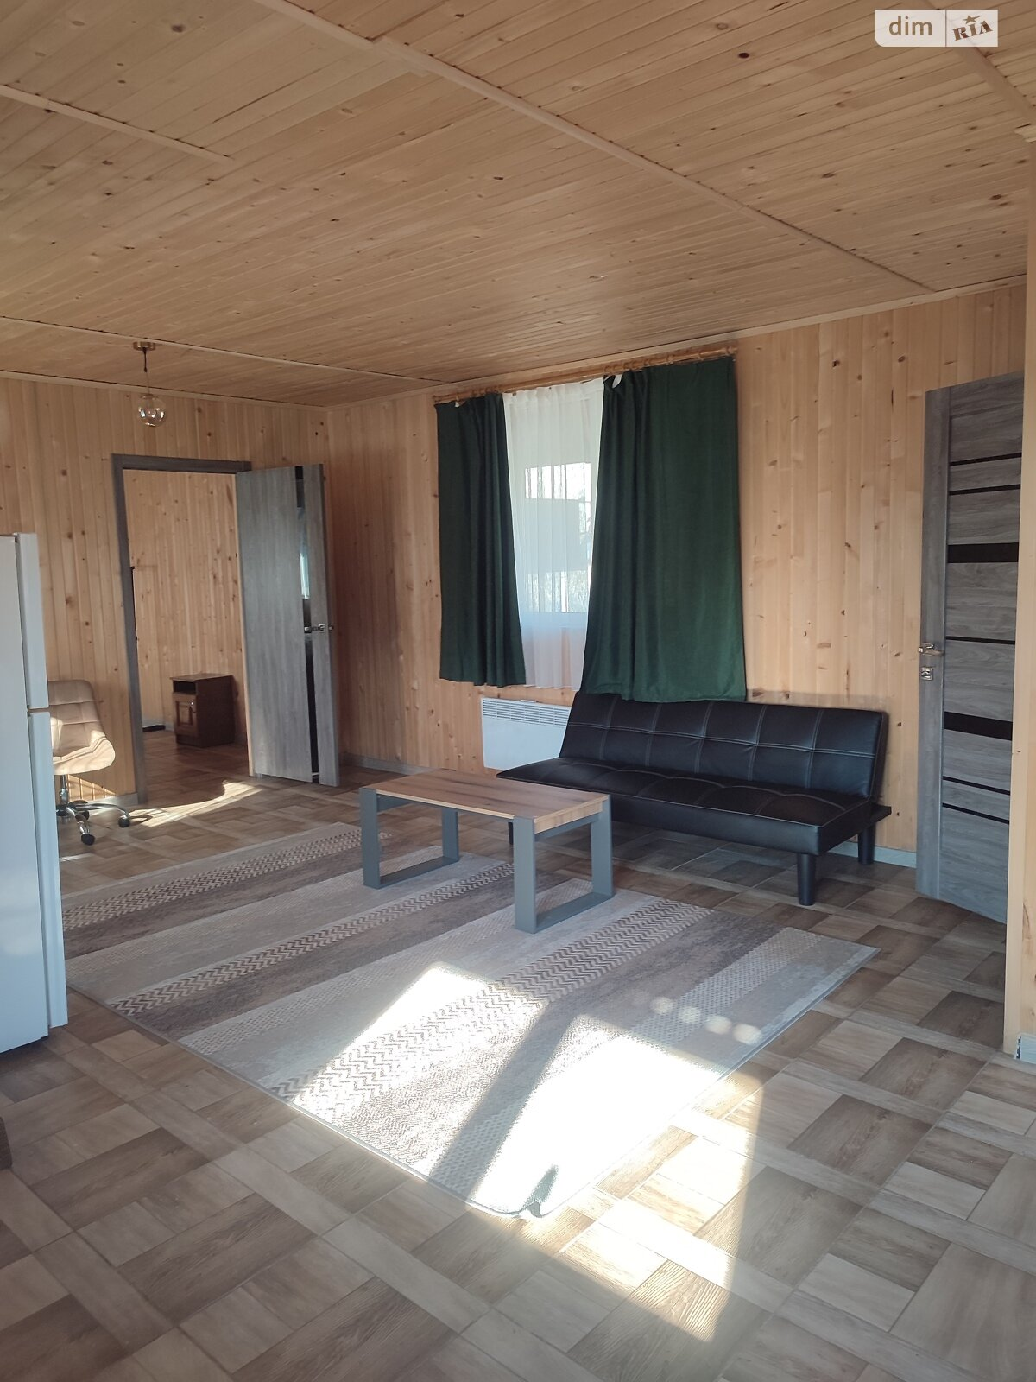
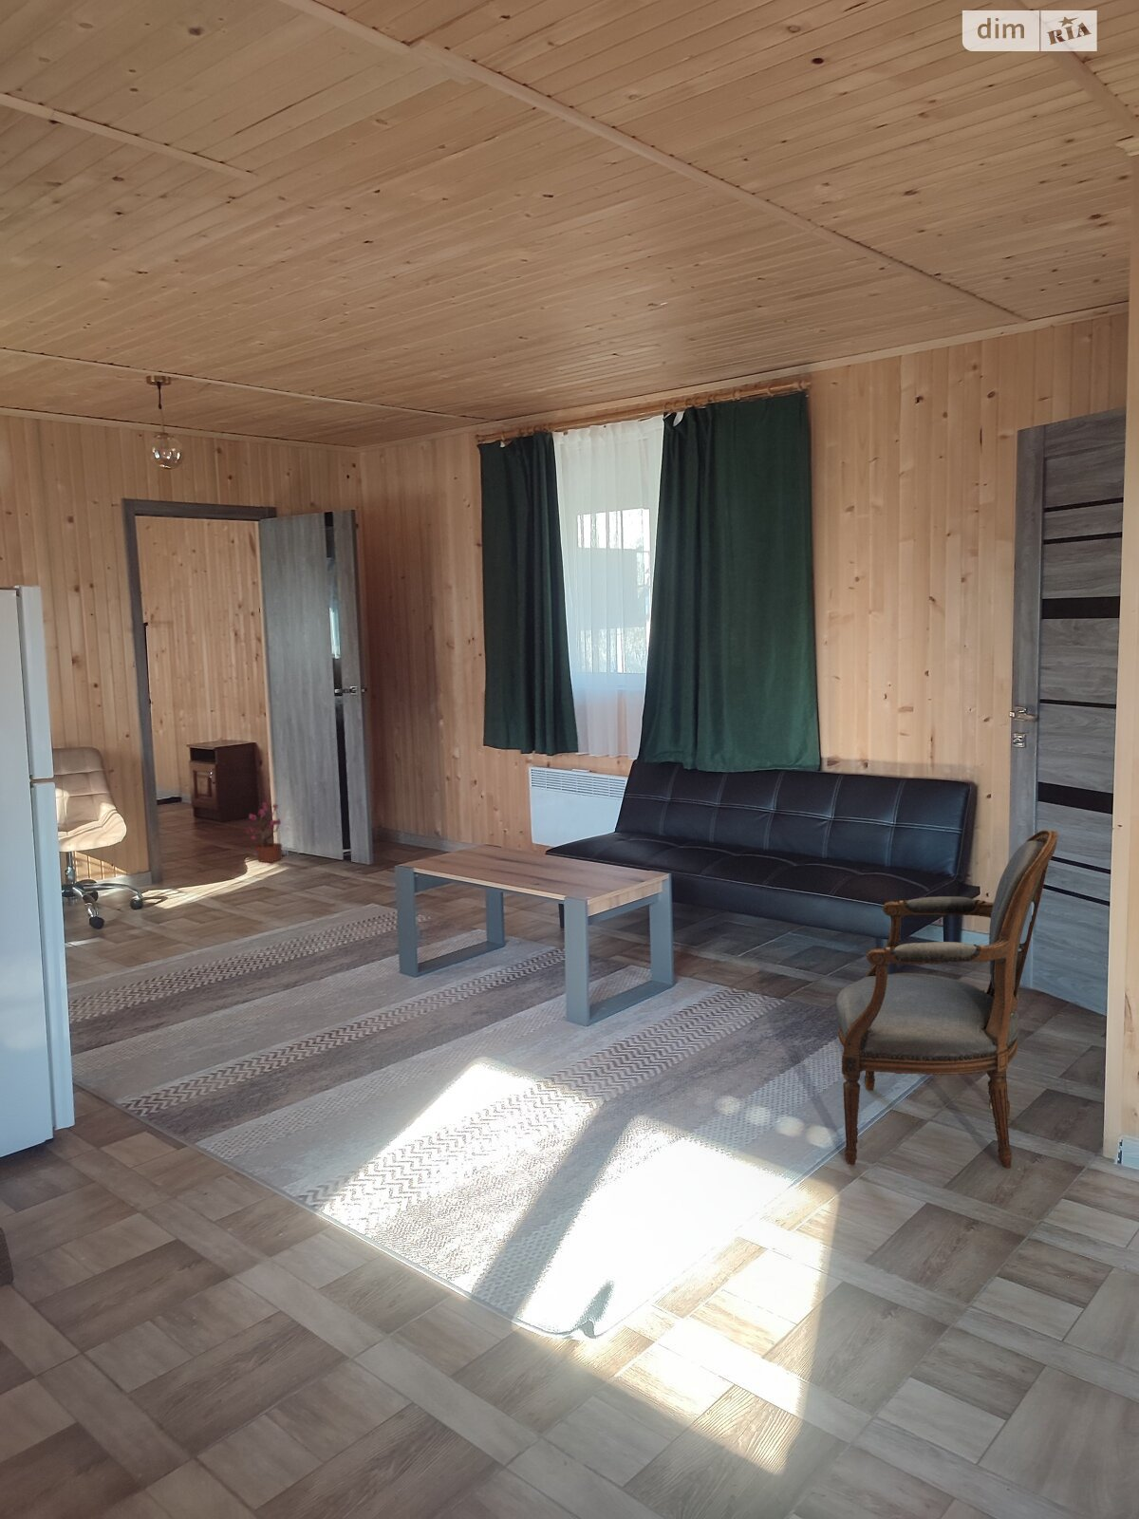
+ potted plant [244,801,287,865]
+ armchair [835,829,1059,1170]
